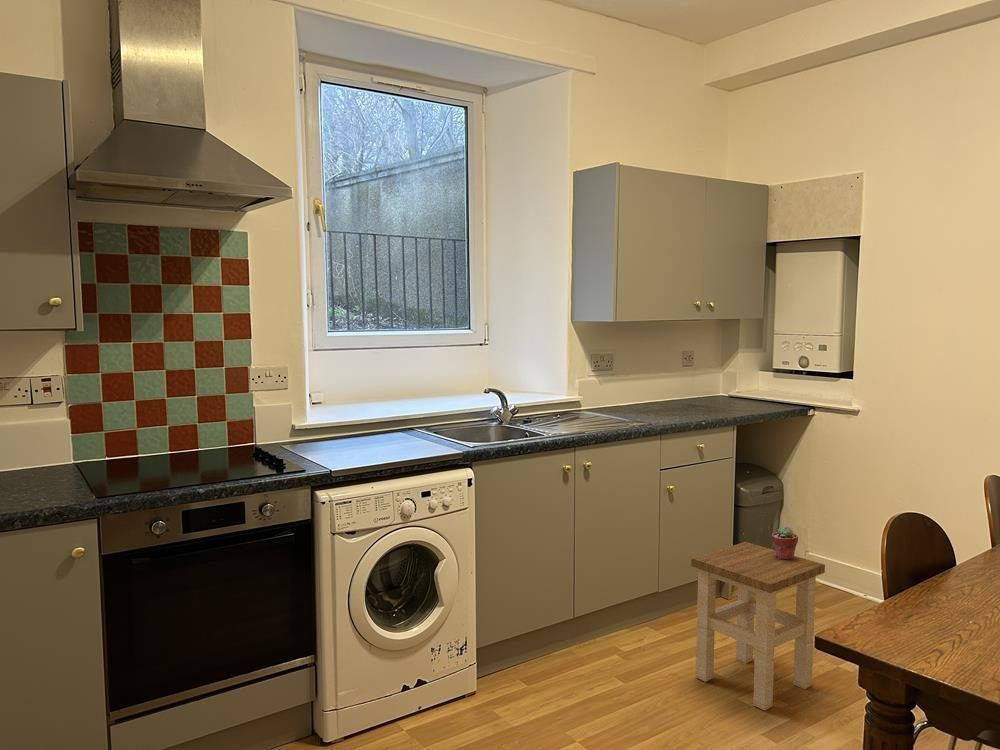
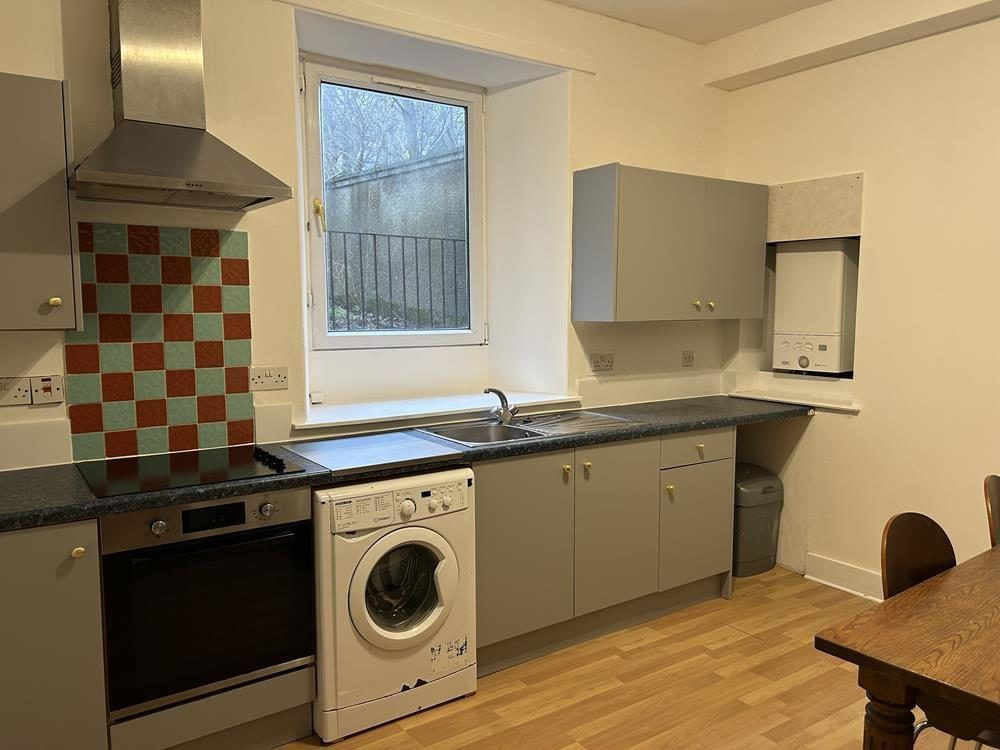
- potted succulent [771,525,799,560]
- stool [690,541,826,711]
